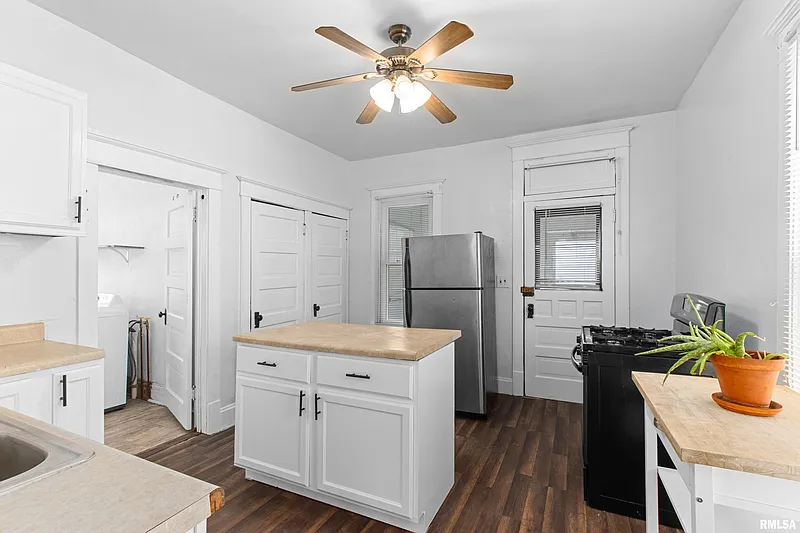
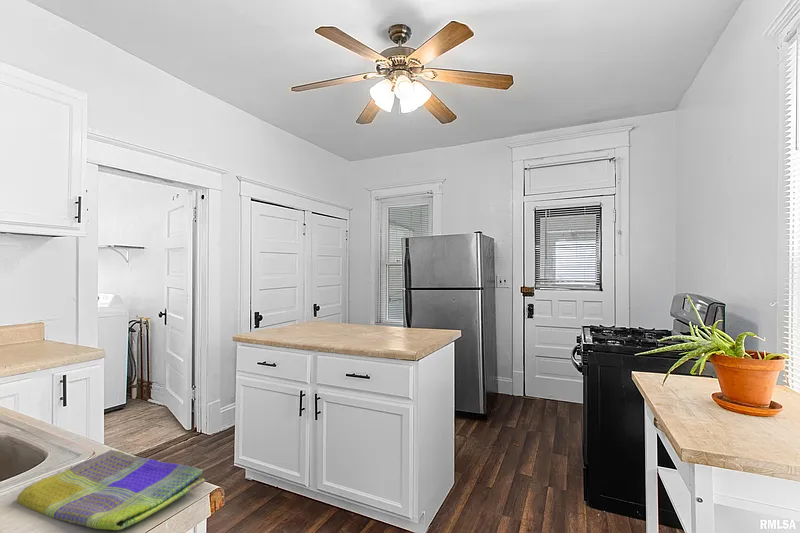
+ dish towel [16,449,206,531]
